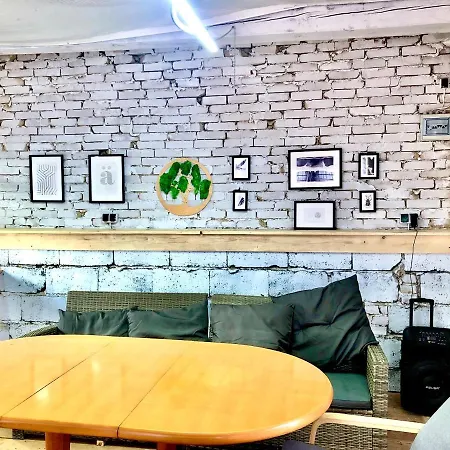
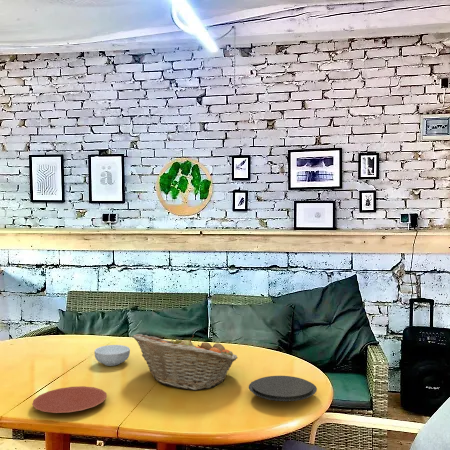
+ plate [248,375,318,402]
+ plate [31,385,108,414]
+ cereal bowl [93,344,131,367]
+ fruit basket [132,333,239,391]
